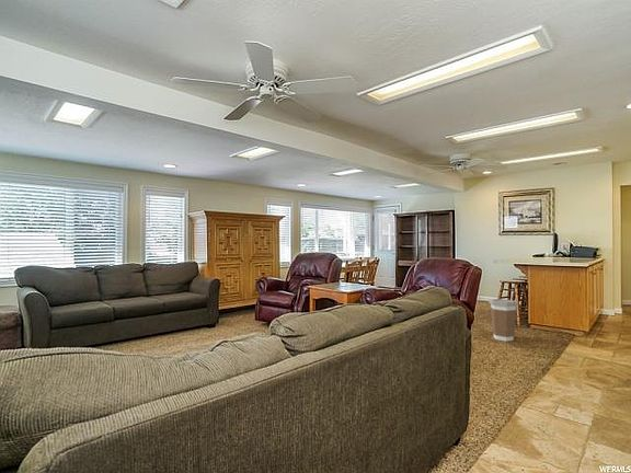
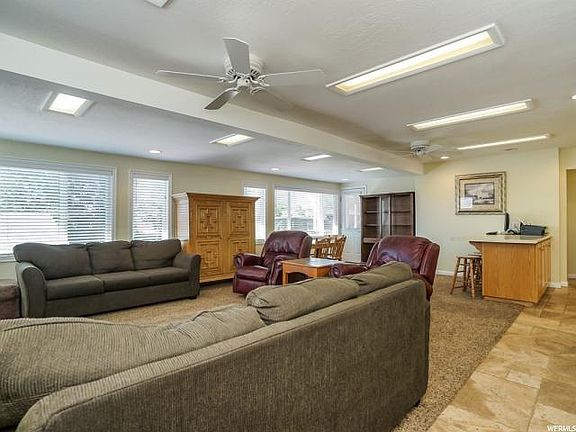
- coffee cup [487,298,519,343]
